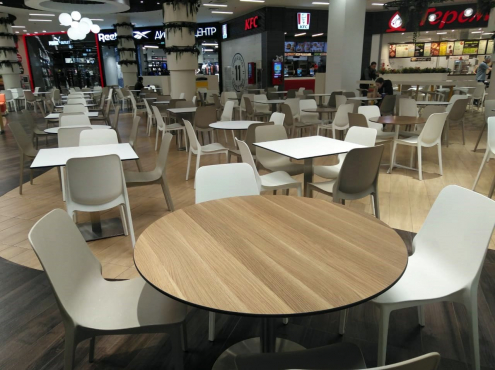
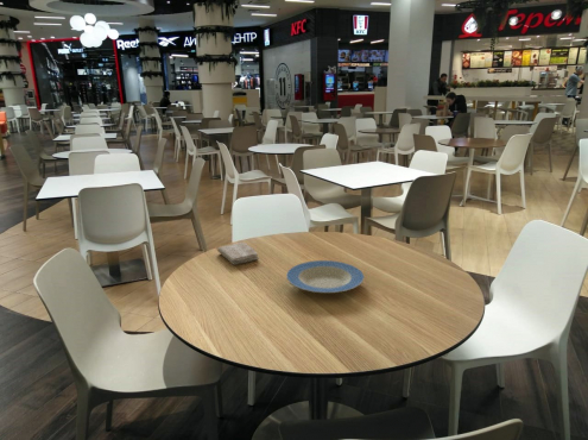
+ plate [285,259,366,294]
+ washcloth [216,241,260,266]
